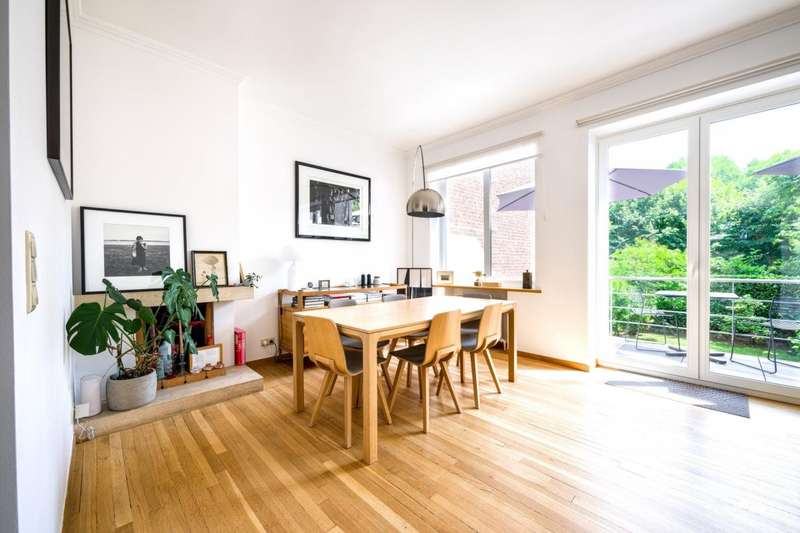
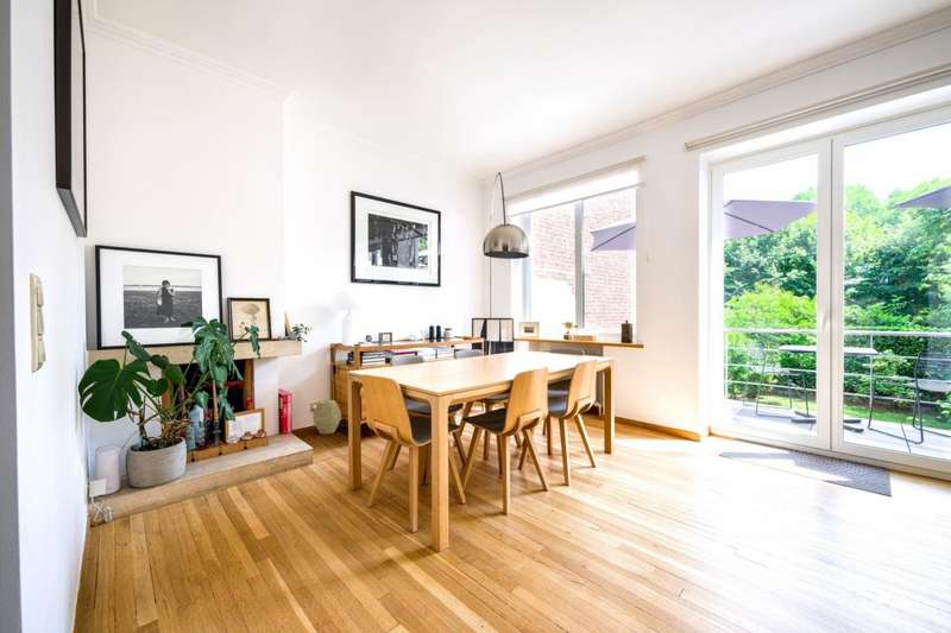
+ woven basket [313,399,342,436]
